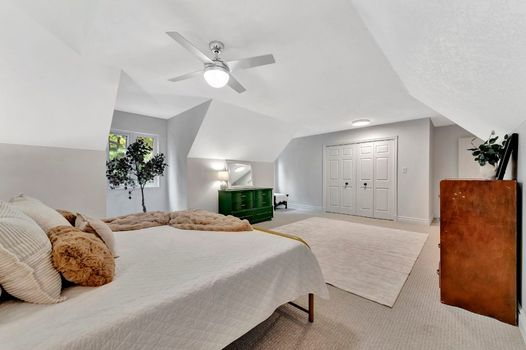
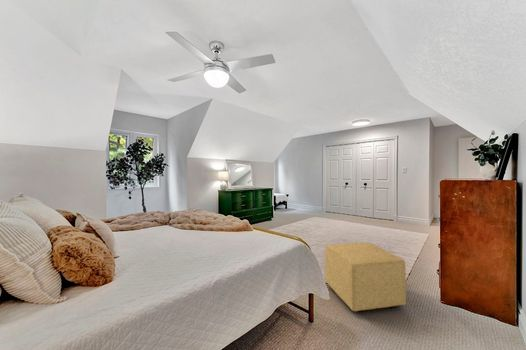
+ ottoman [324,241,407,313]
